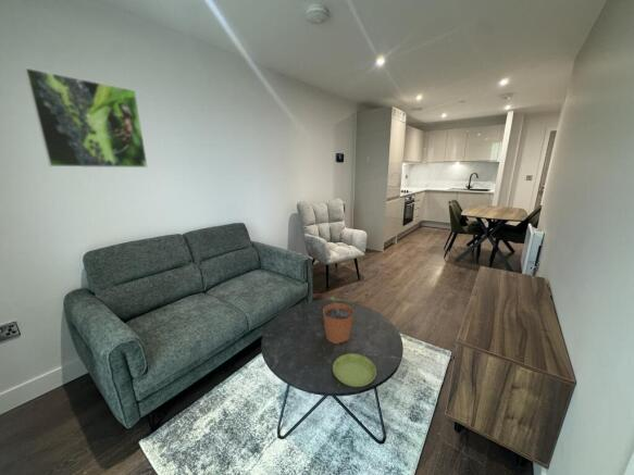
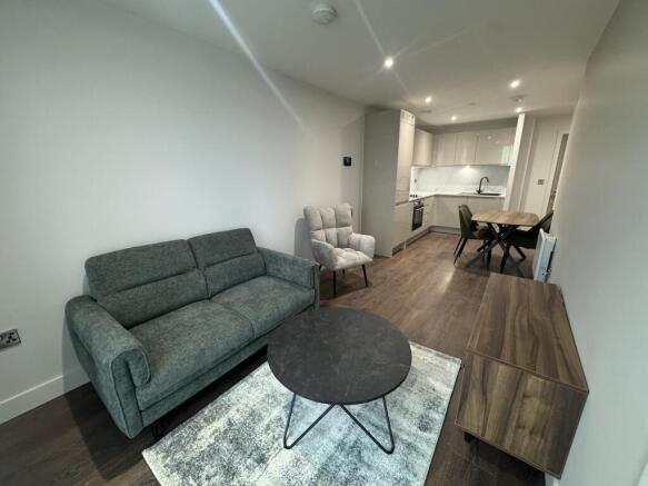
- plant pot [322,296,355,345]
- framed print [23,66,149,168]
- saucer [332,352,377,388]
